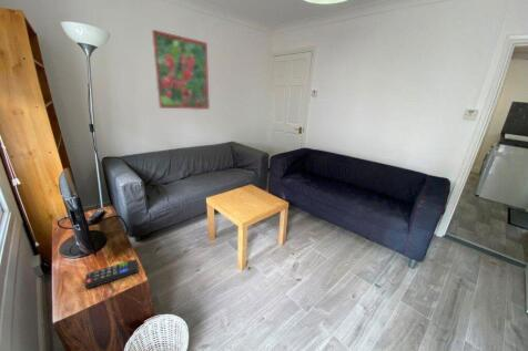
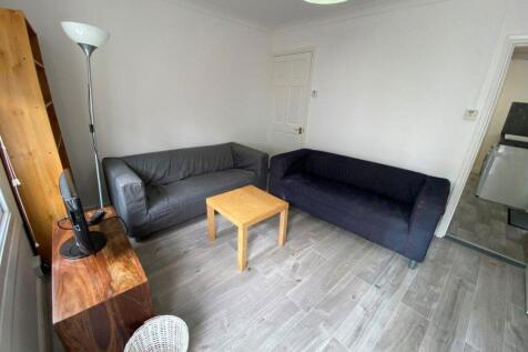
- remote control [84,258,140,290]
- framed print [150,28,211,111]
